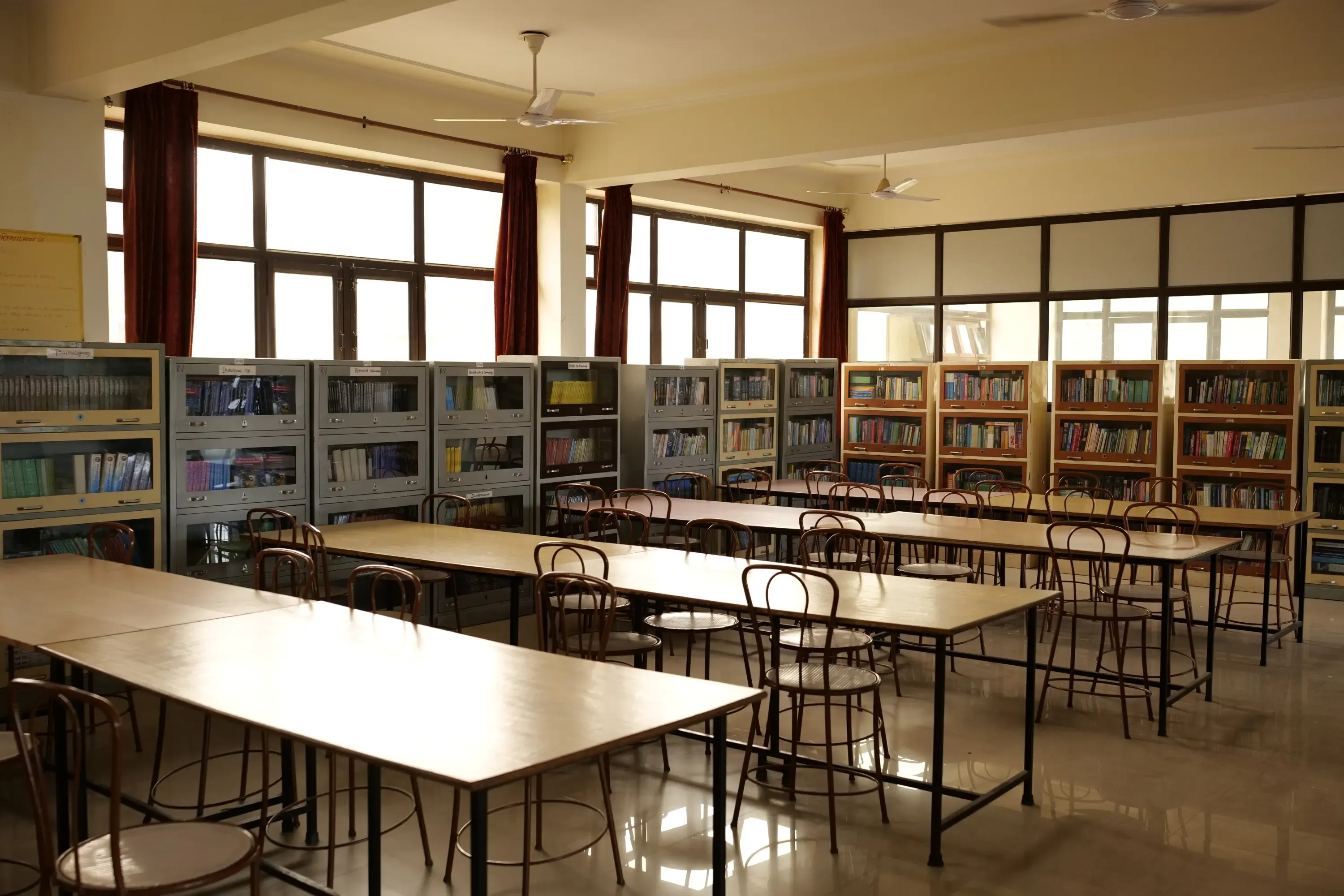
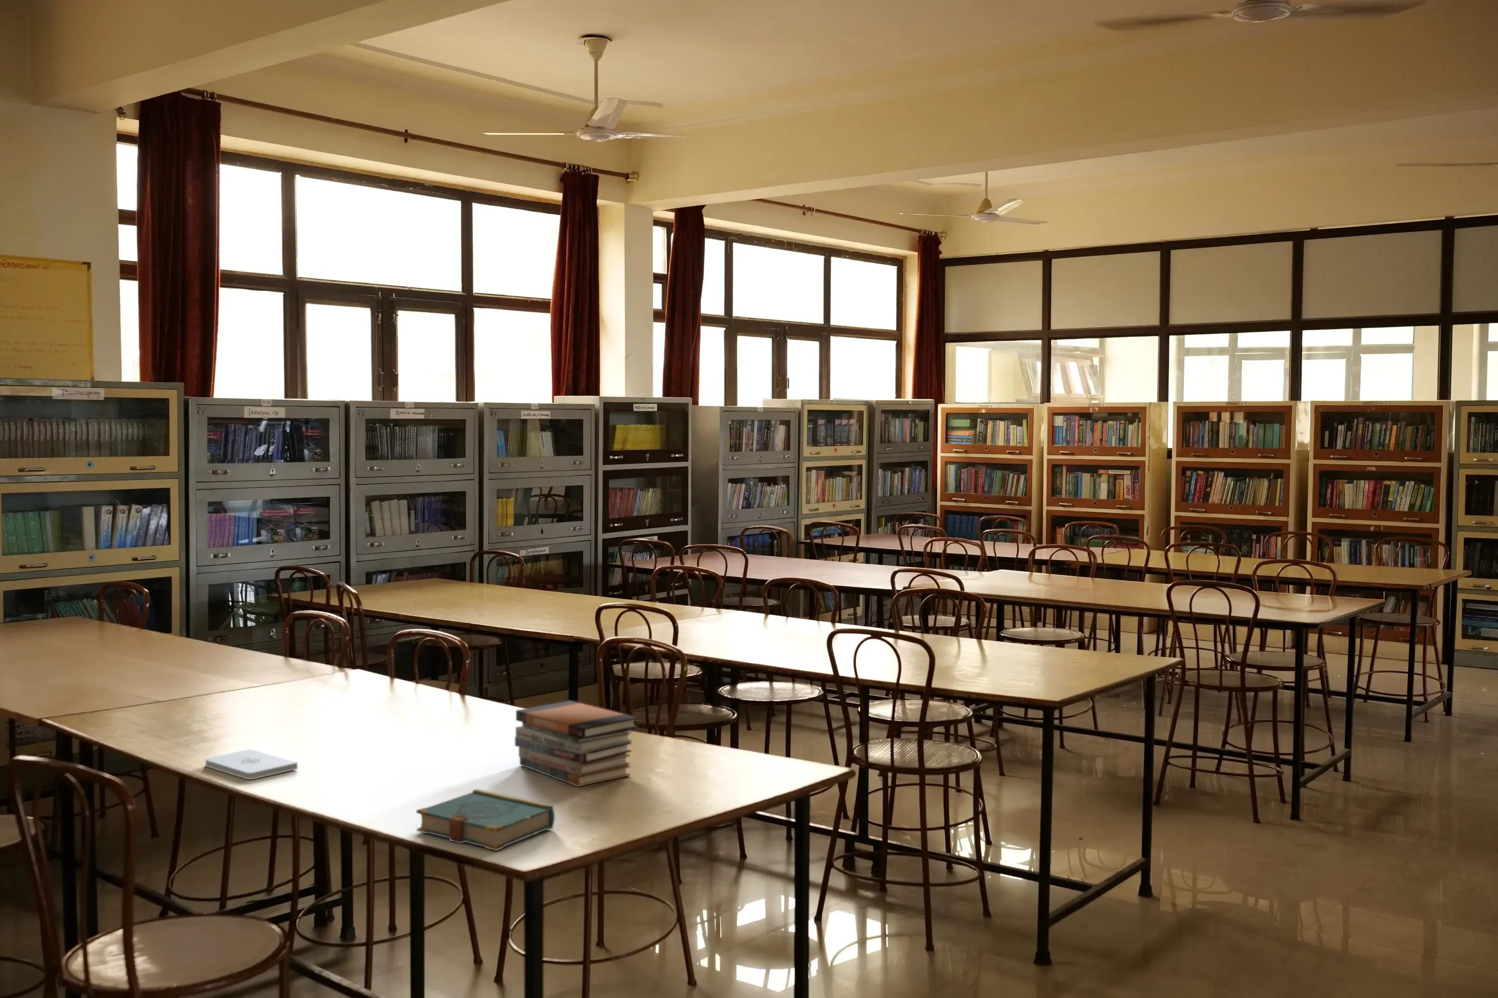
+ book [416,789,555,851]
+ book stack [514,701,639,787]
+ notepad [204,749,298,780]
